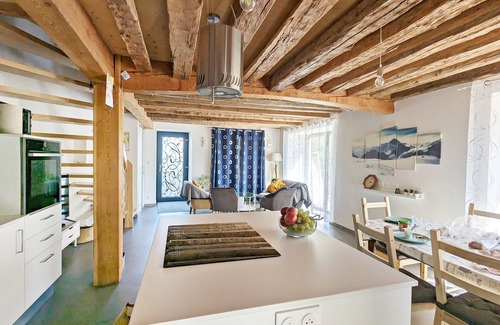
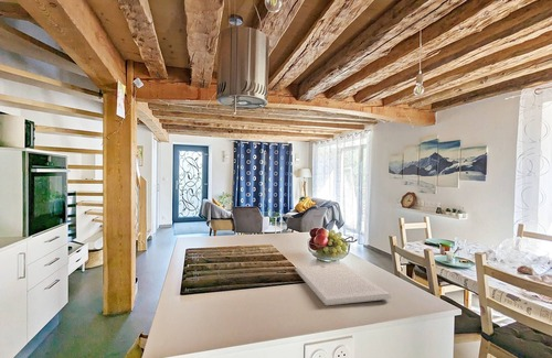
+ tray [295,263,393,306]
